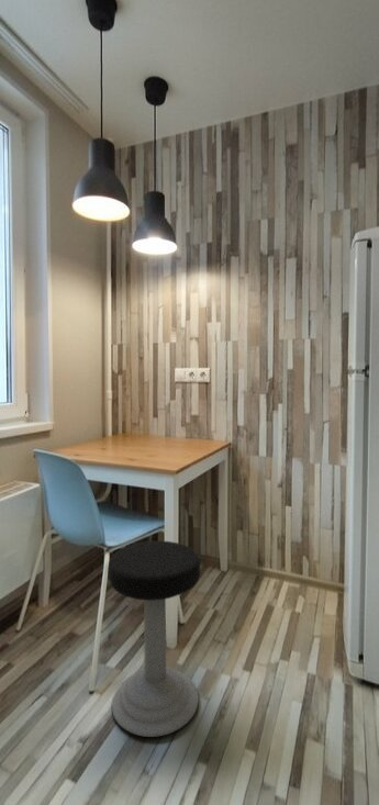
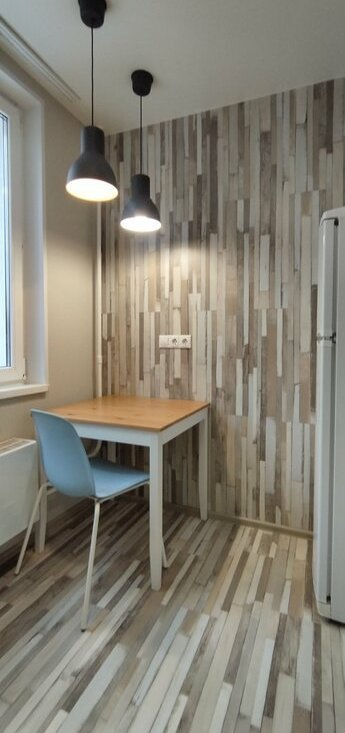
- stool [107,540,201,738]
